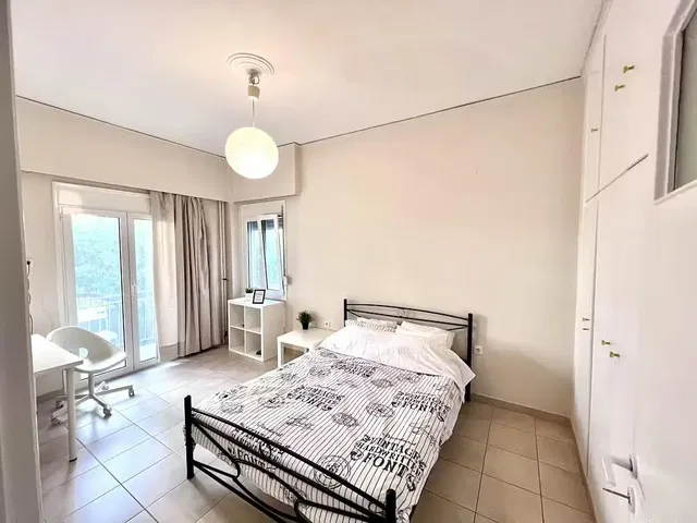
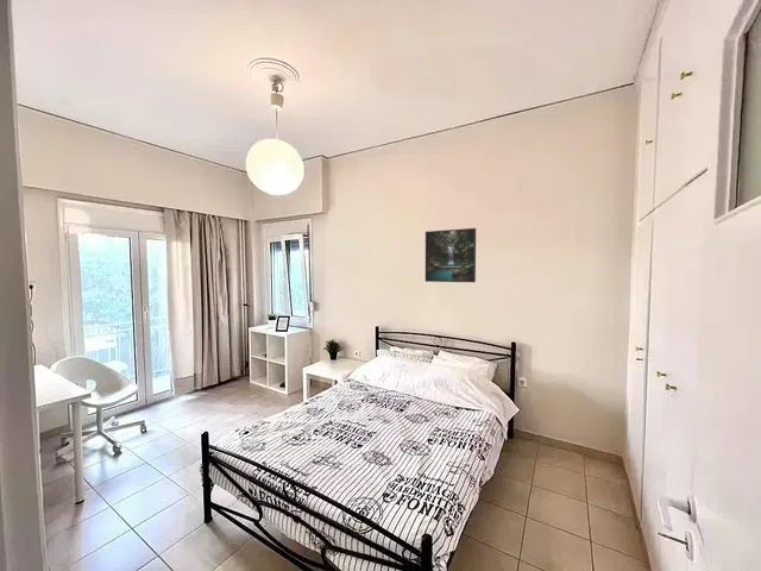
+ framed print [424,227,477,283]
